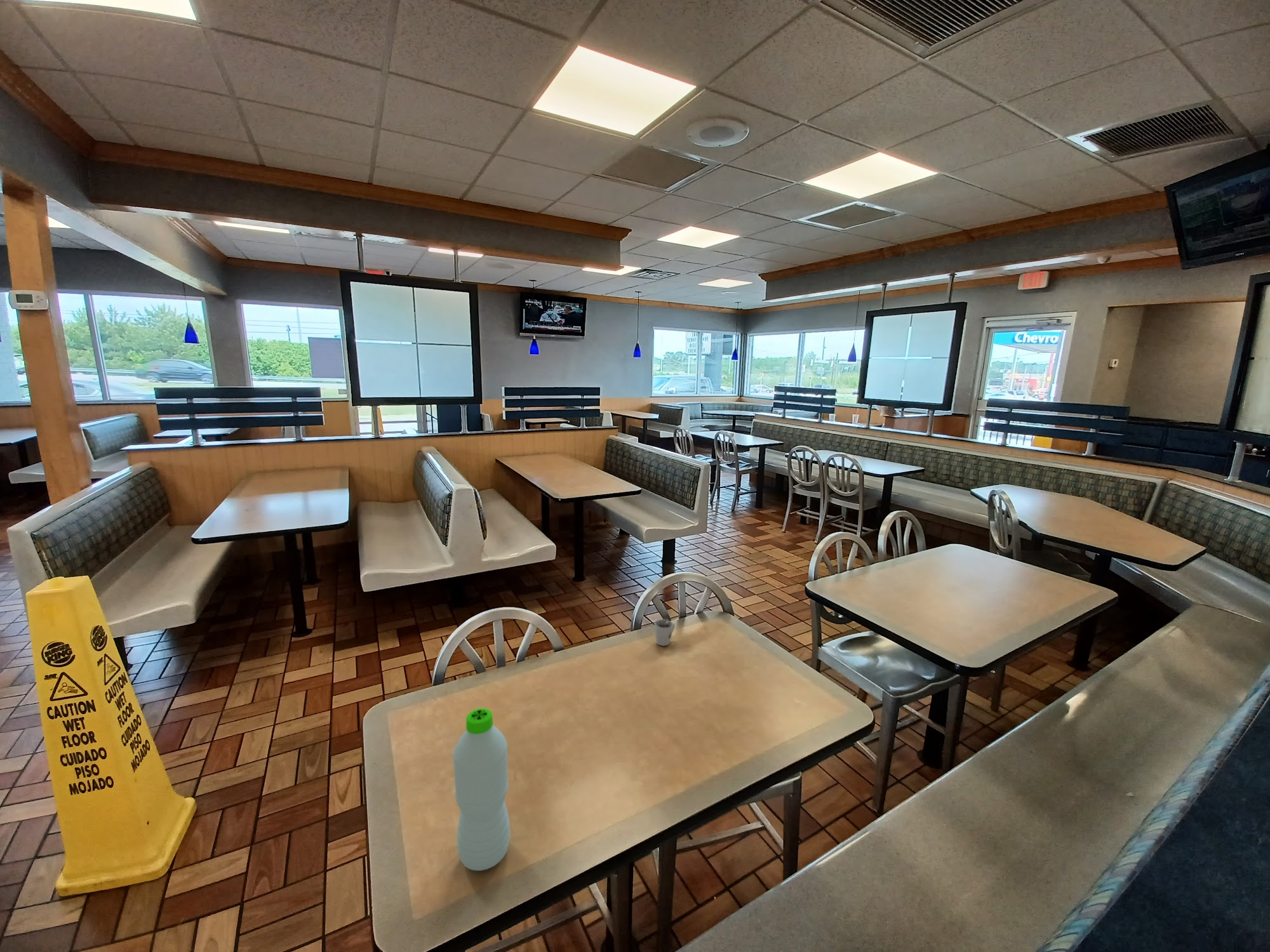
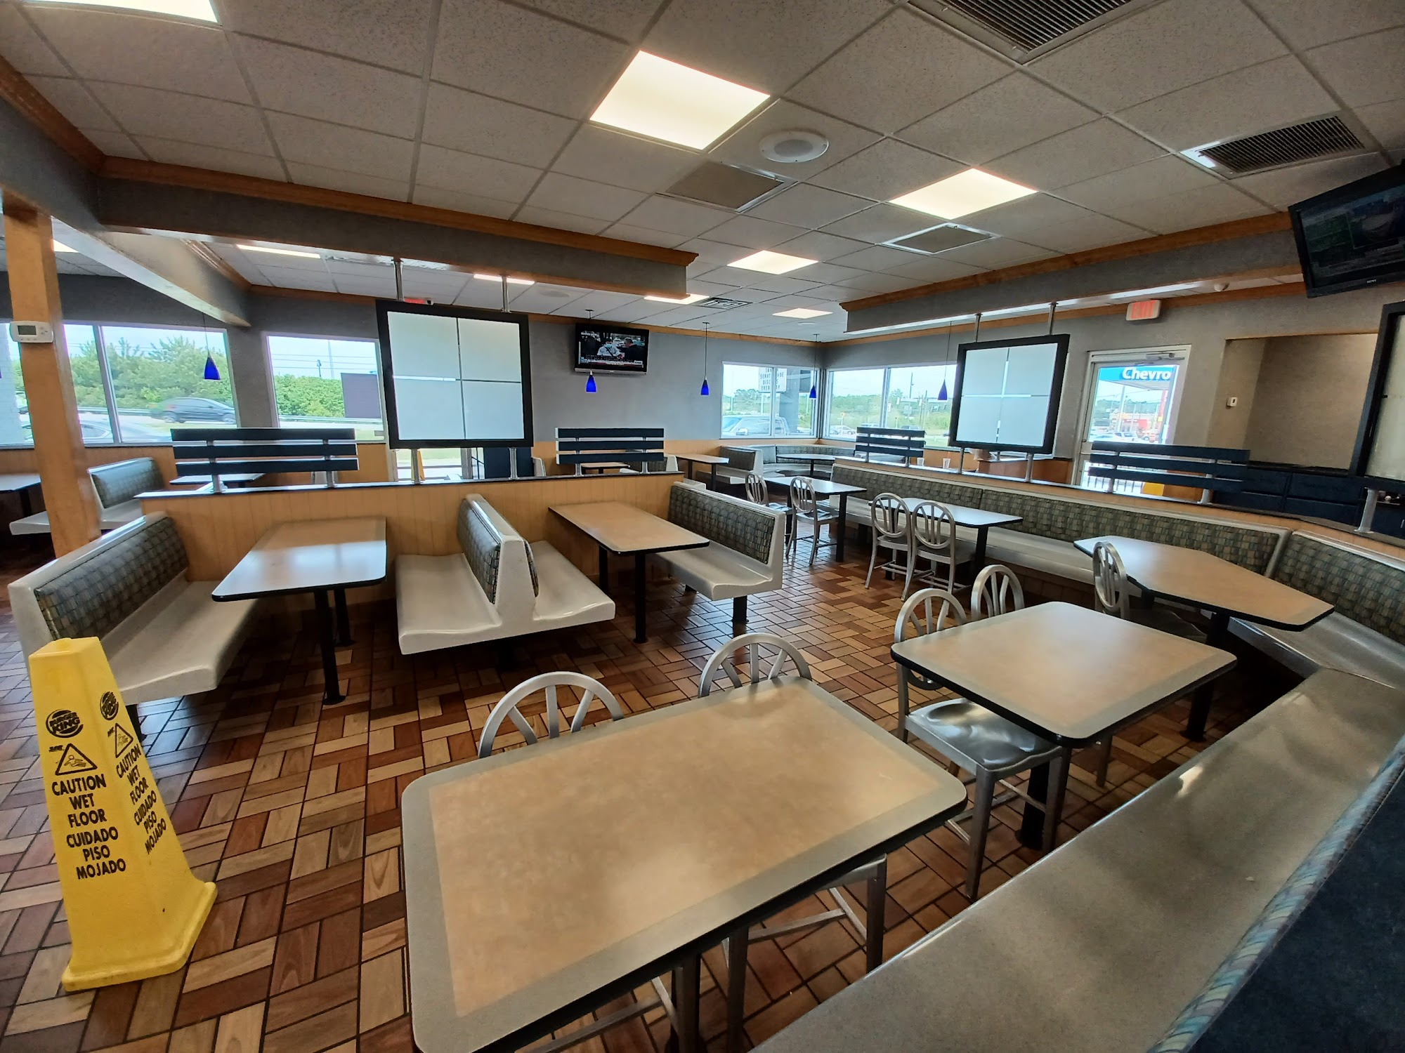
- water bottle [452,708,511,871]
- cup [654,619,676,647]
